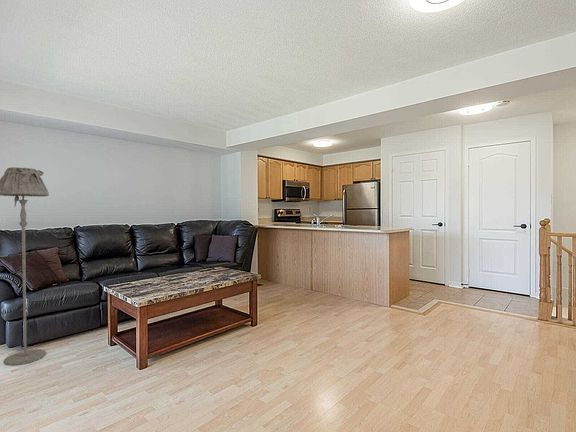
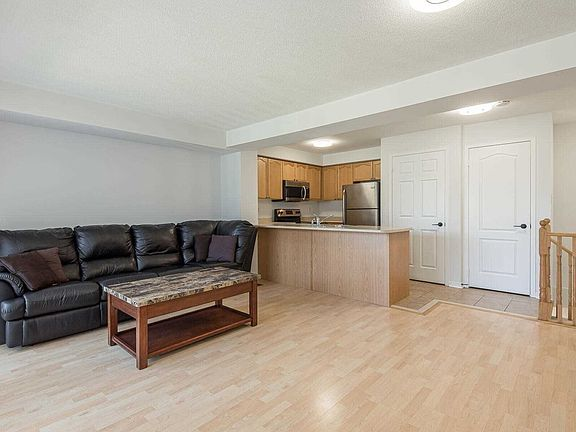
- floor lamp [0,166,50,367]
